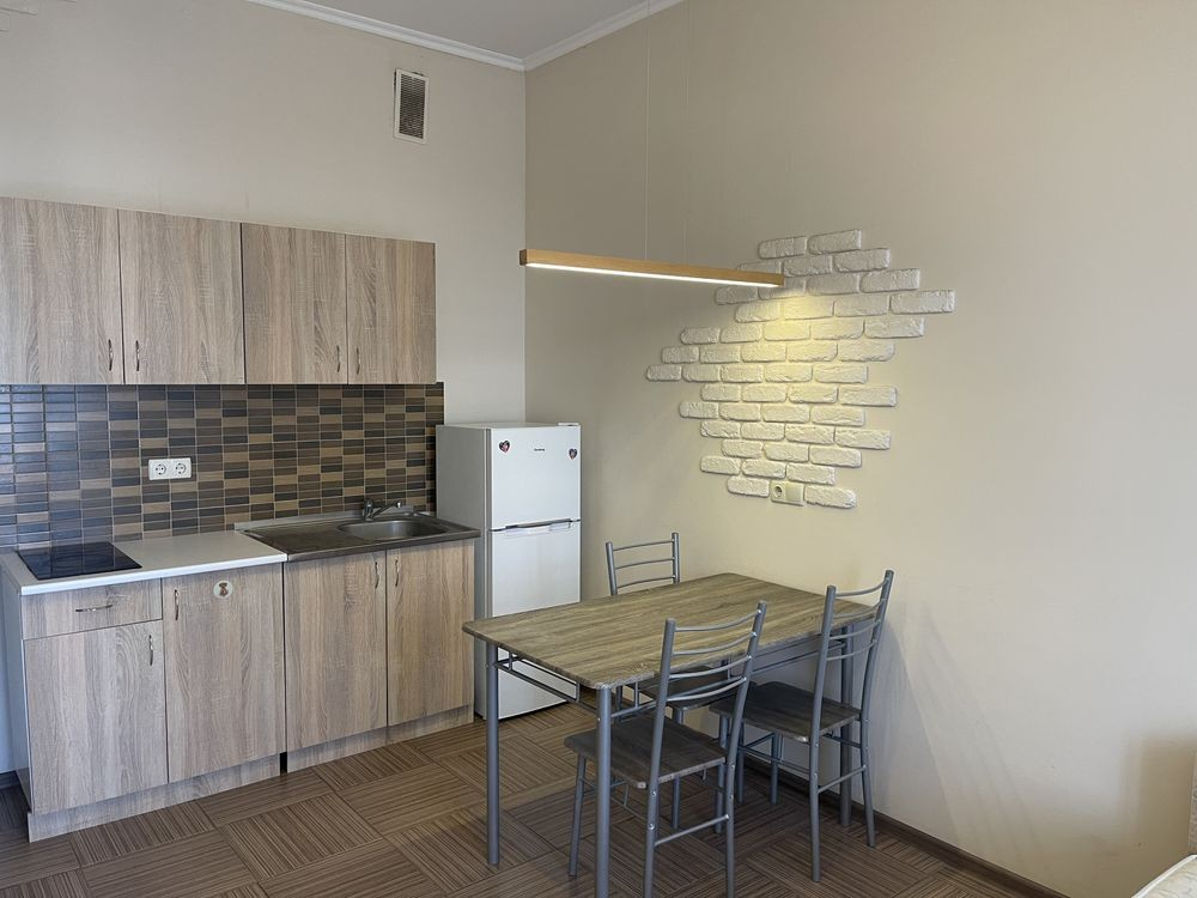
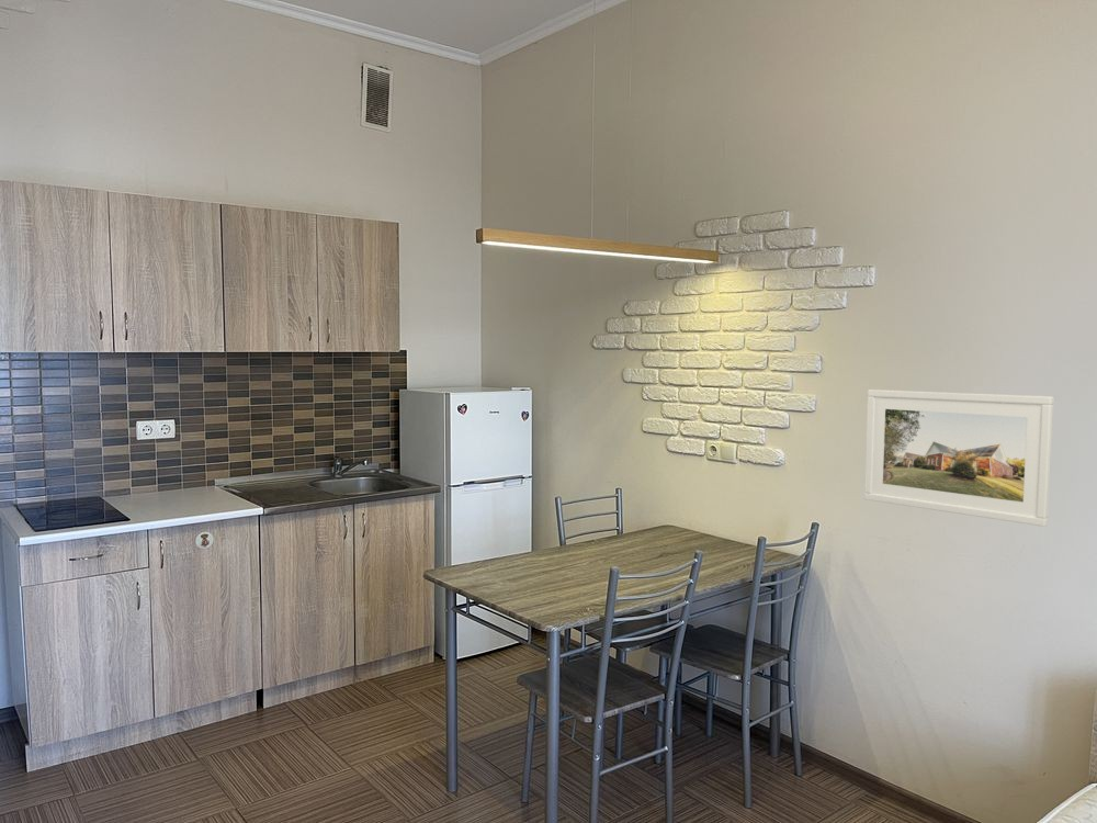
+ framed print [863,388,1054,528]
